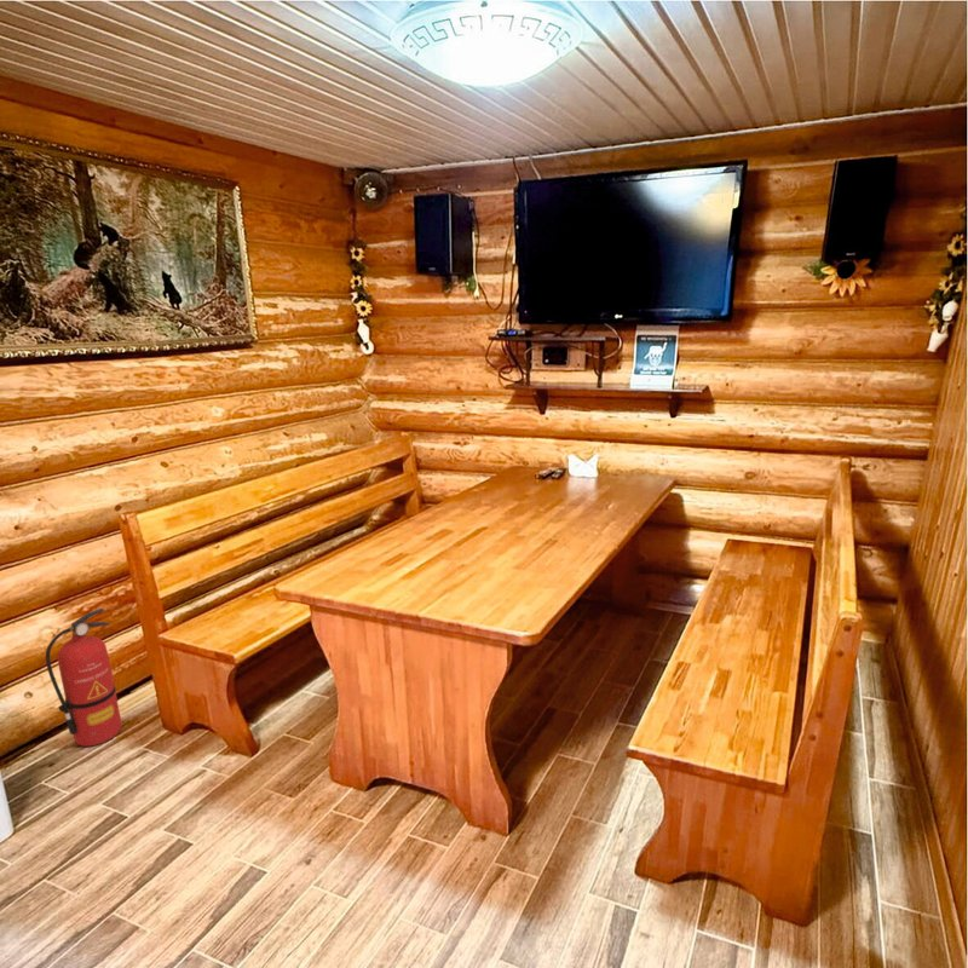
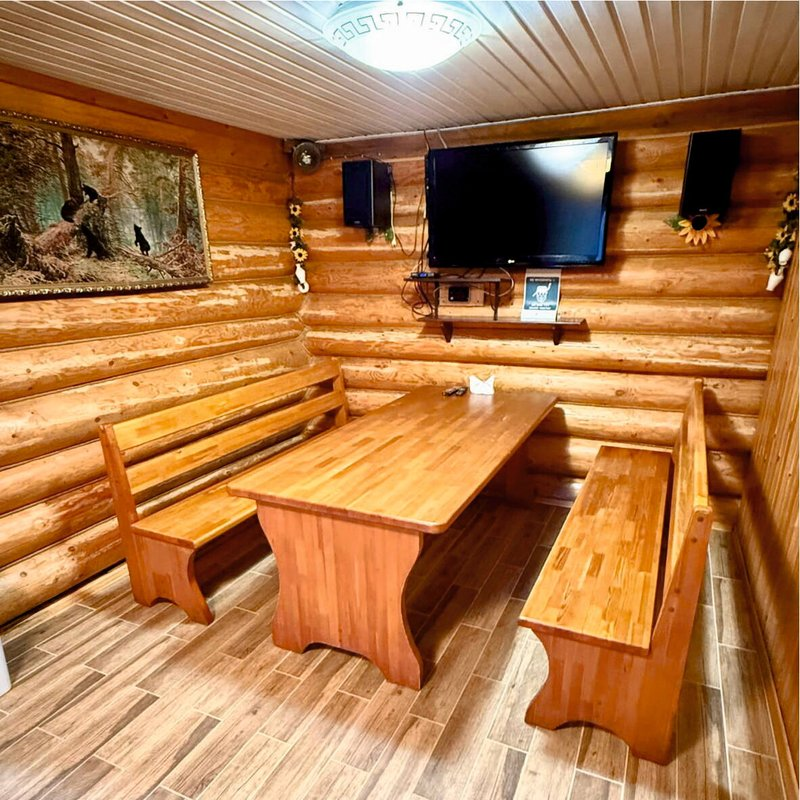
- fire extinguisher [45,607,122,748]
